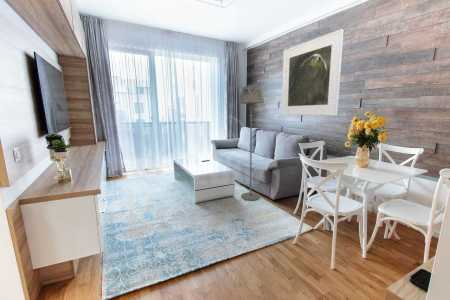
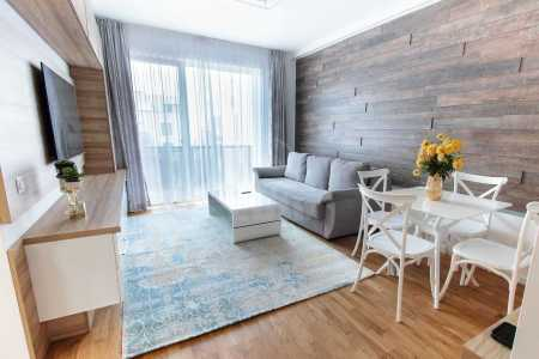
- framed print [281,28,345,116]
- floor lamp [237,85,265,201]
